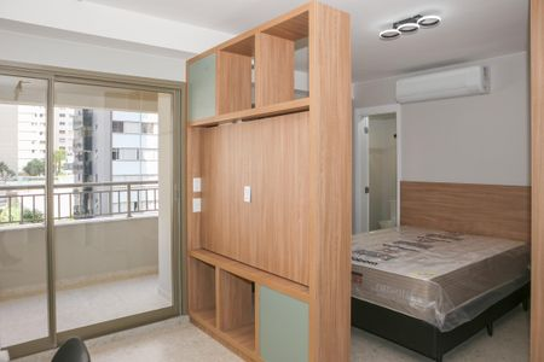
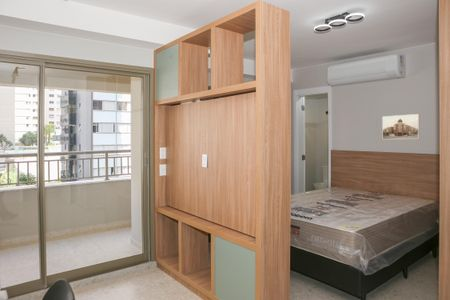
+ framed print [381,113,420,140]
